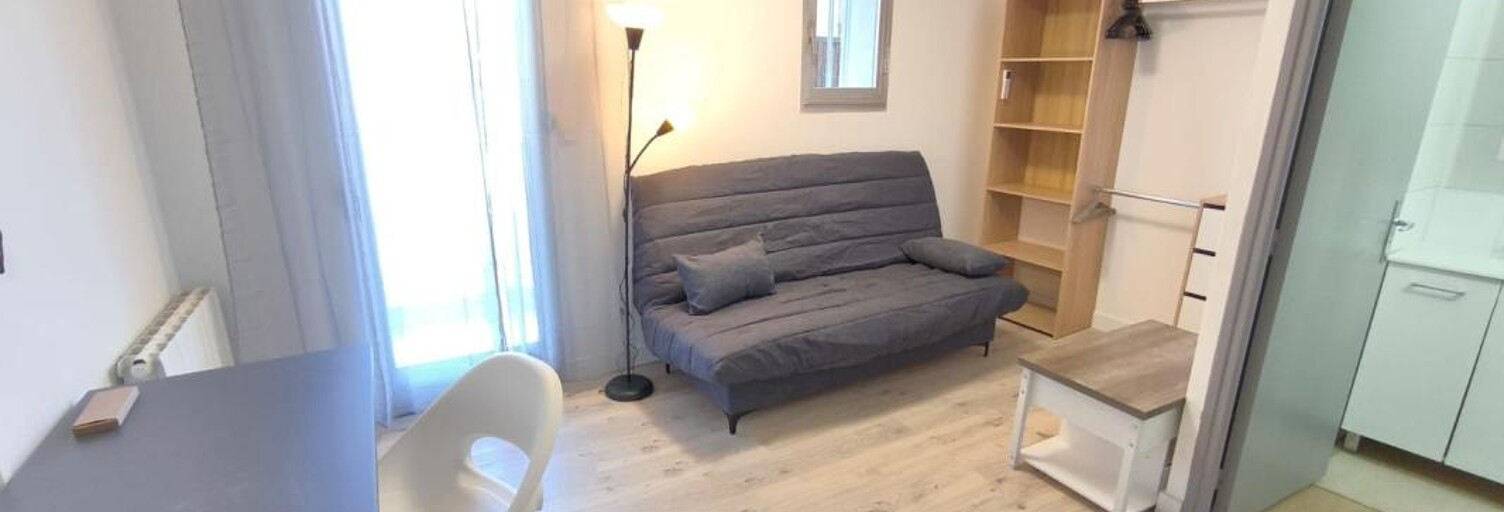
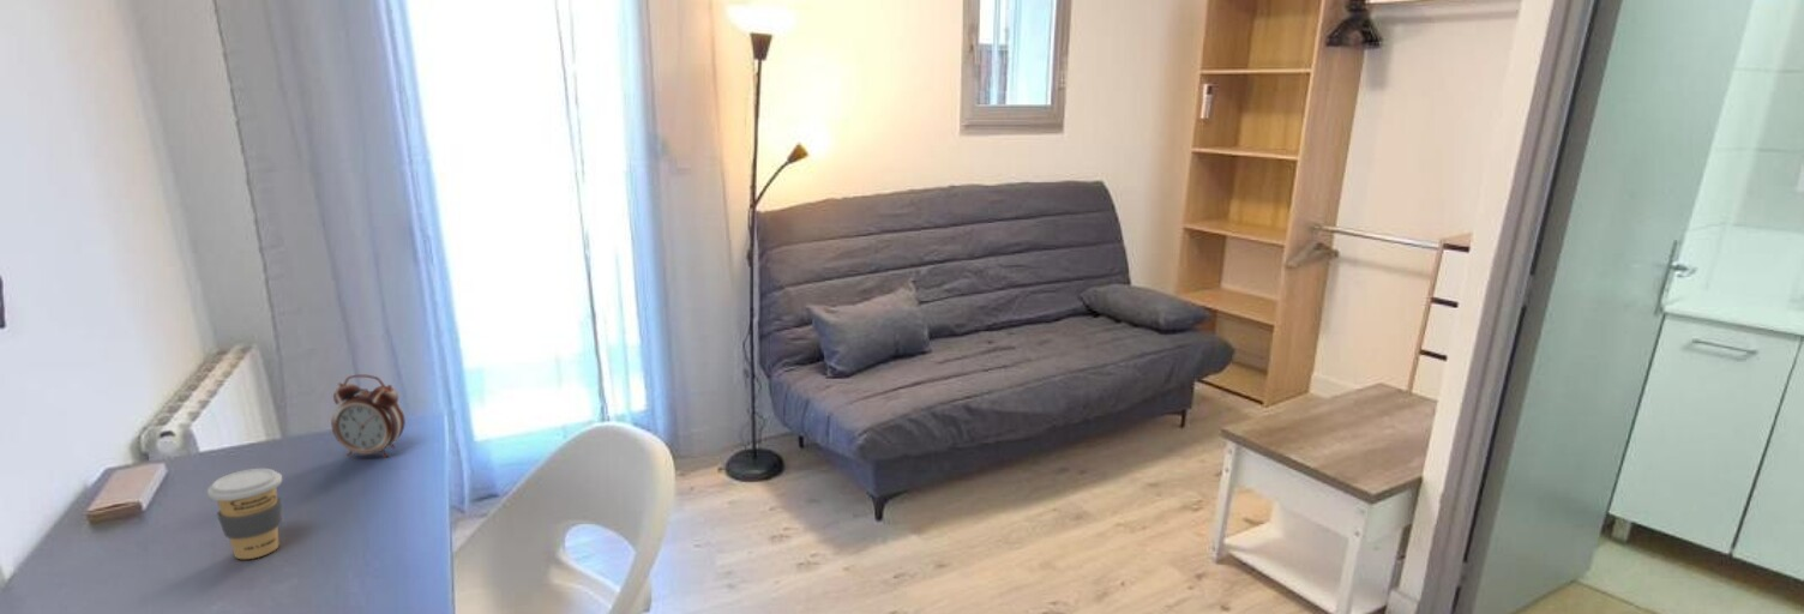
+ alarm clock [330,373,407,458]
+ coffee cup [206,468,283,560]
